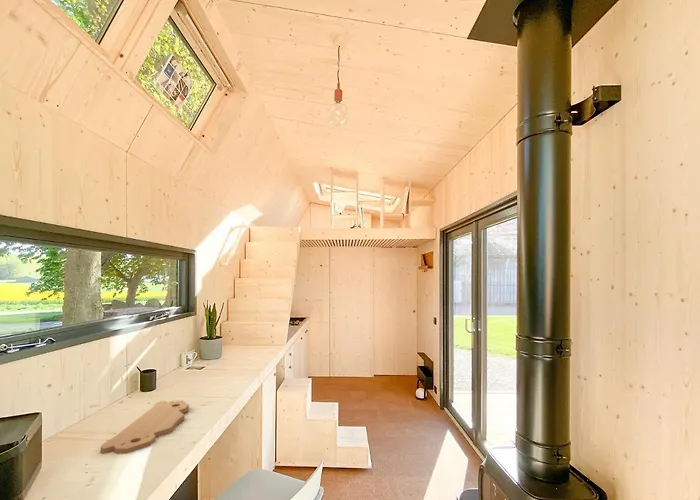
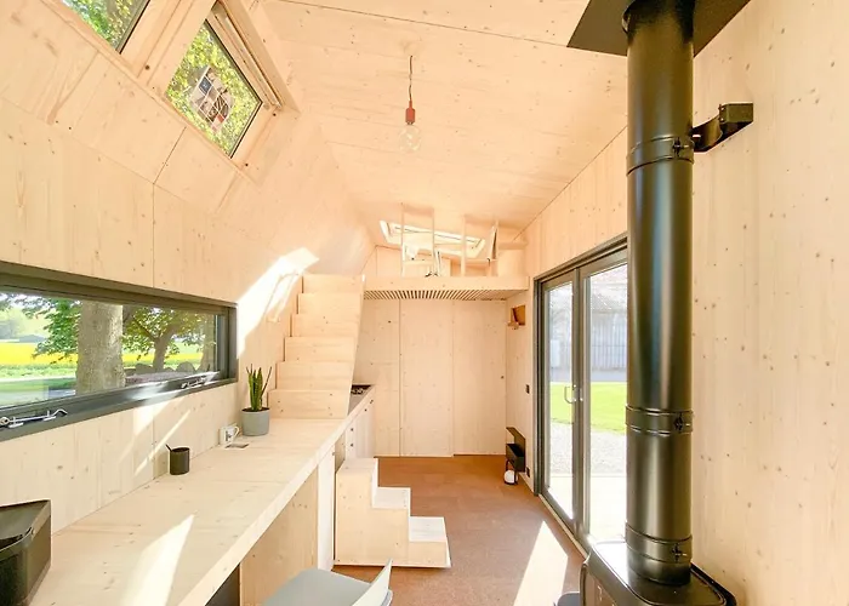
- cutting board [99,400,190,454]
